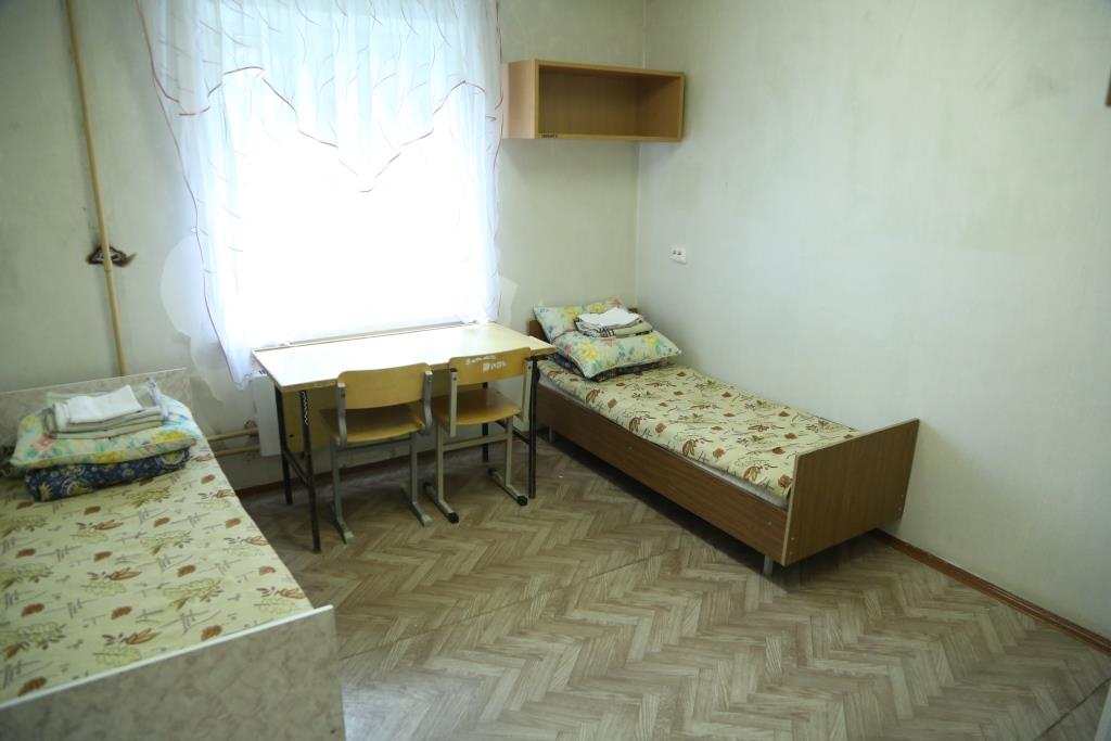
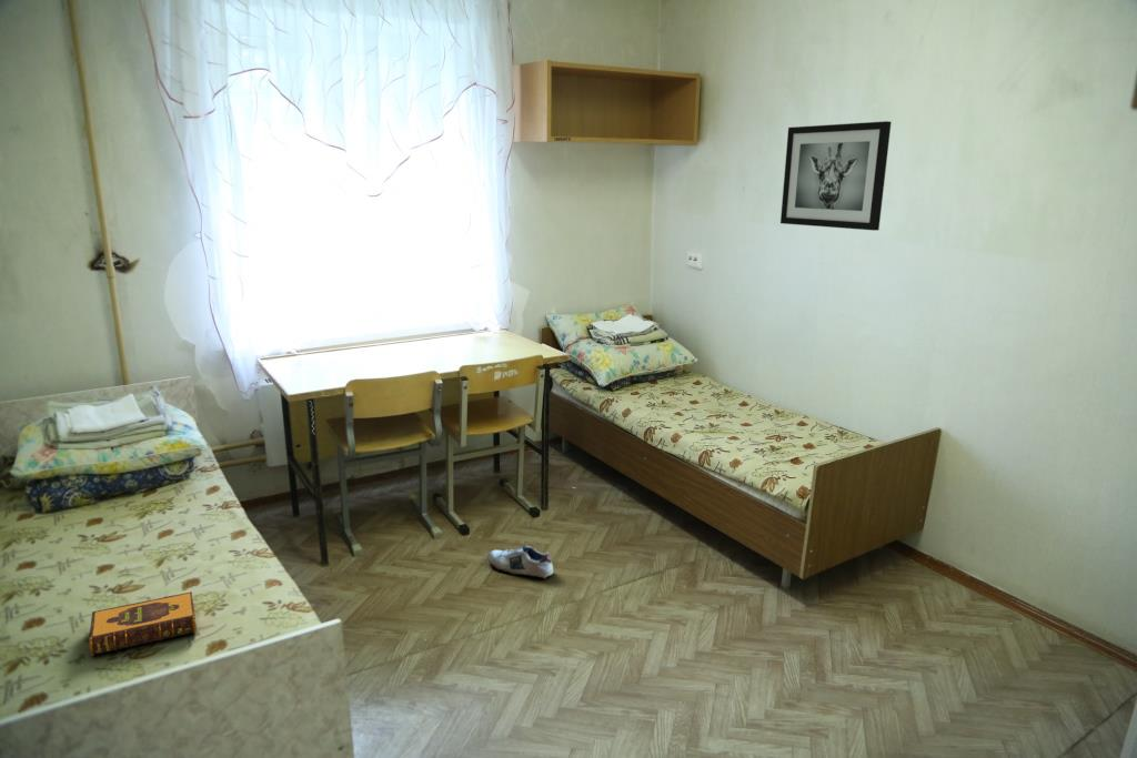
+ hardback book [88,590,198,657]
+ wall art [779,120,893,232]
+ shoe [486,544,554,582]
